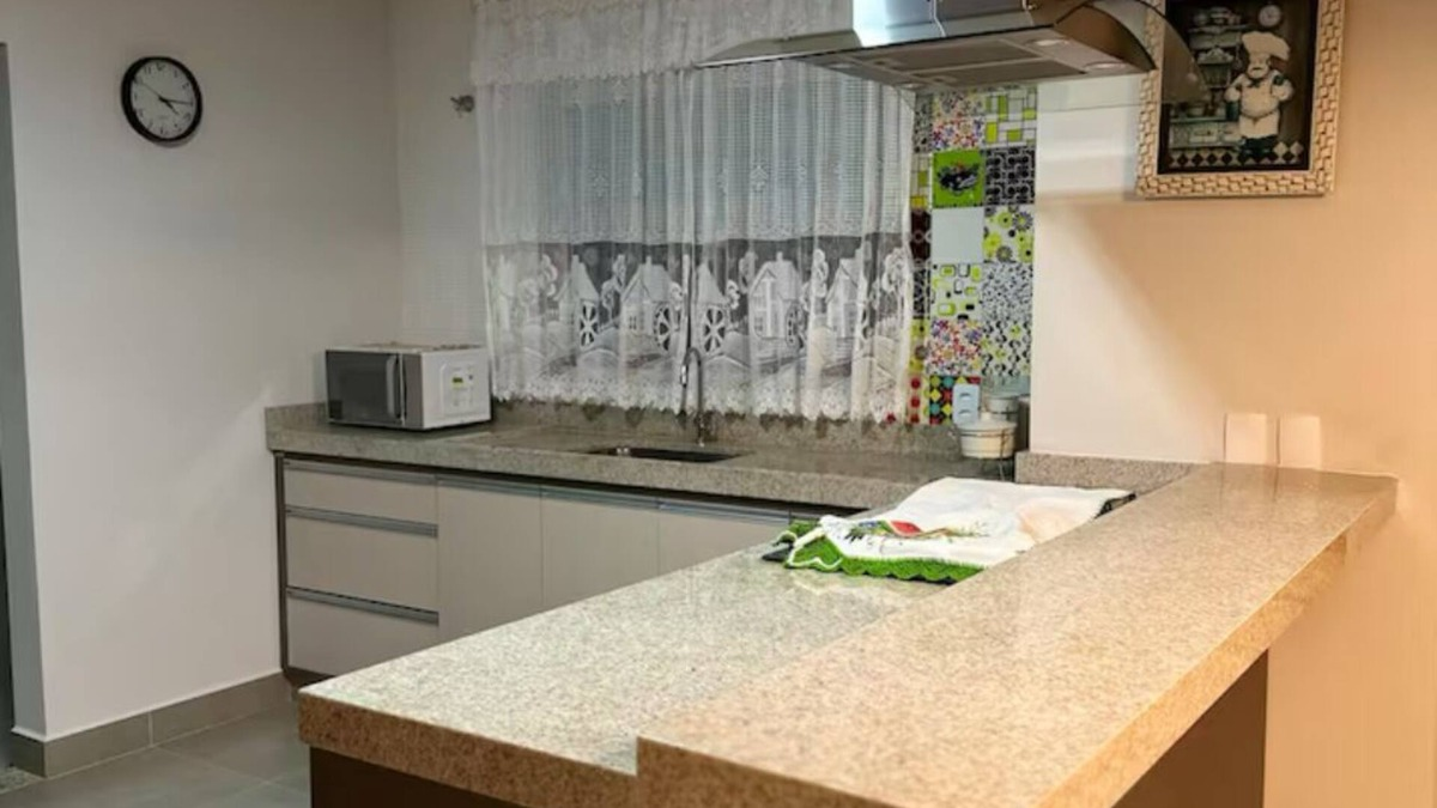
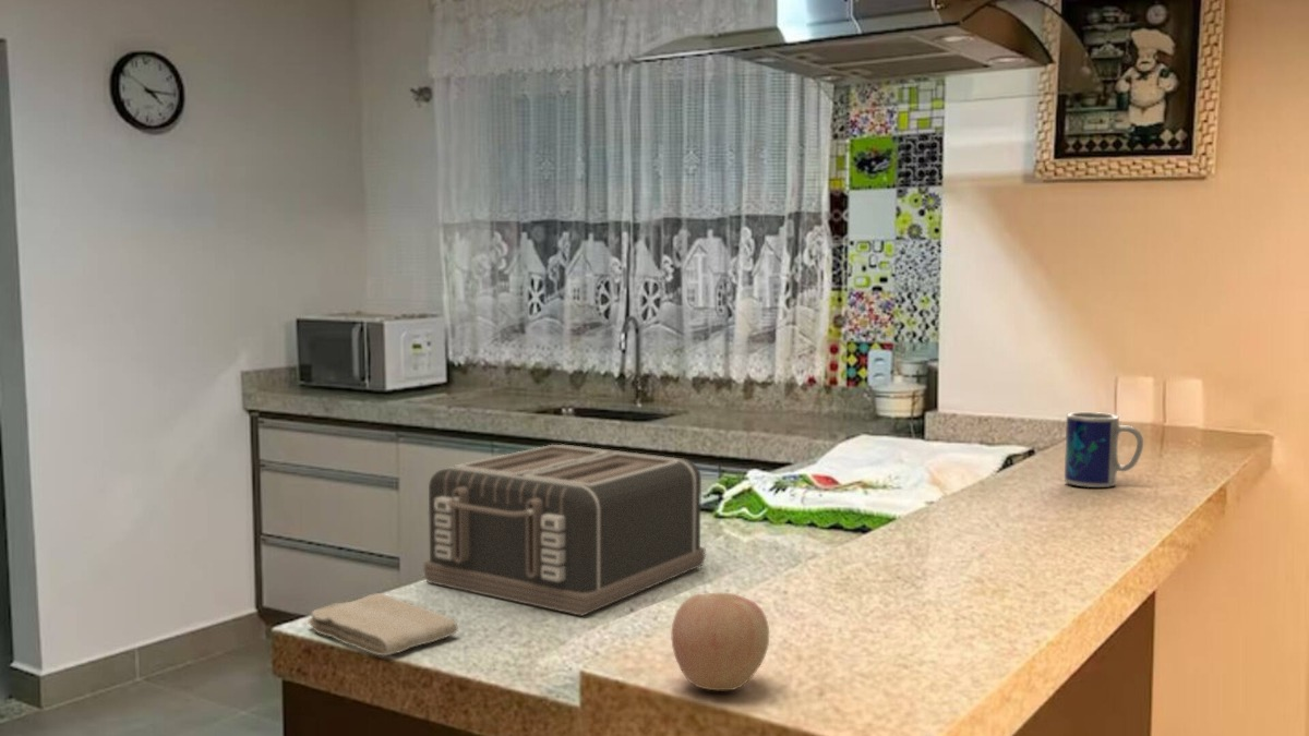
+ apple [671,592,770,691]
+ mug [1064,411,1144,488]
+ washcloth [307,592,459,657]
+ toaster [422,443,707,617]
